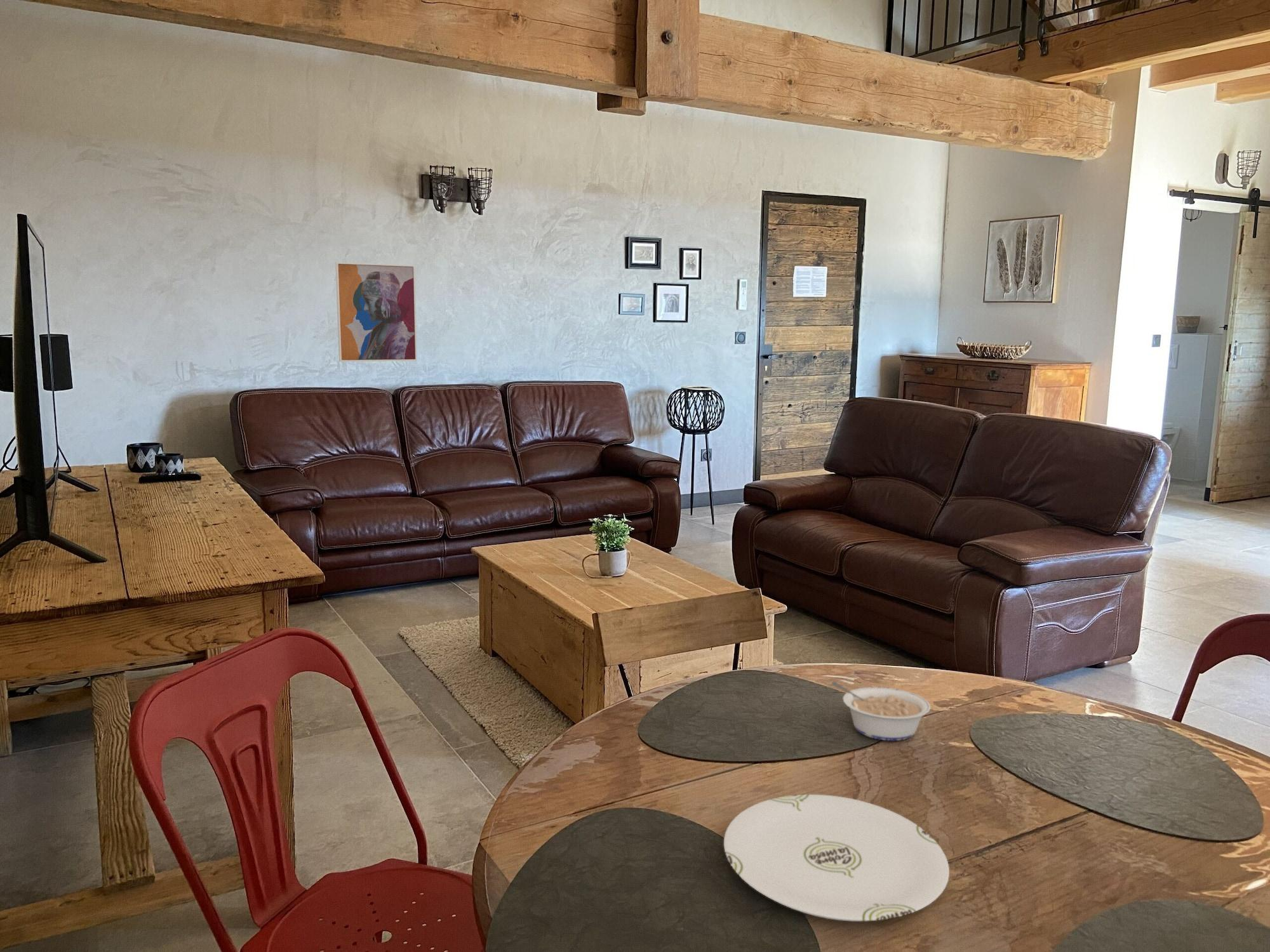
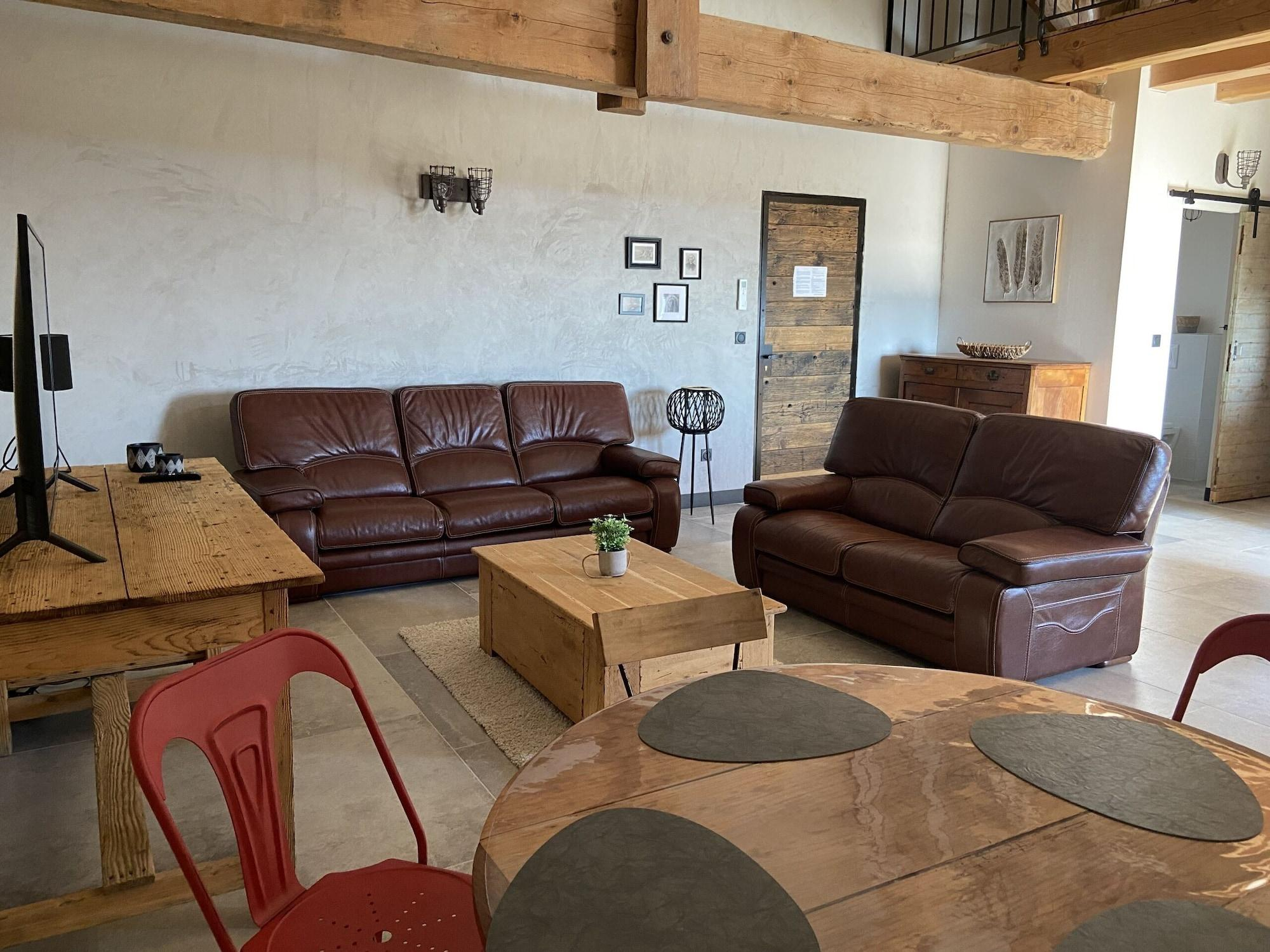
- wall art [335,261,418,362]
- plate [723,794,950,922]
- legume [831,680,932,741]
